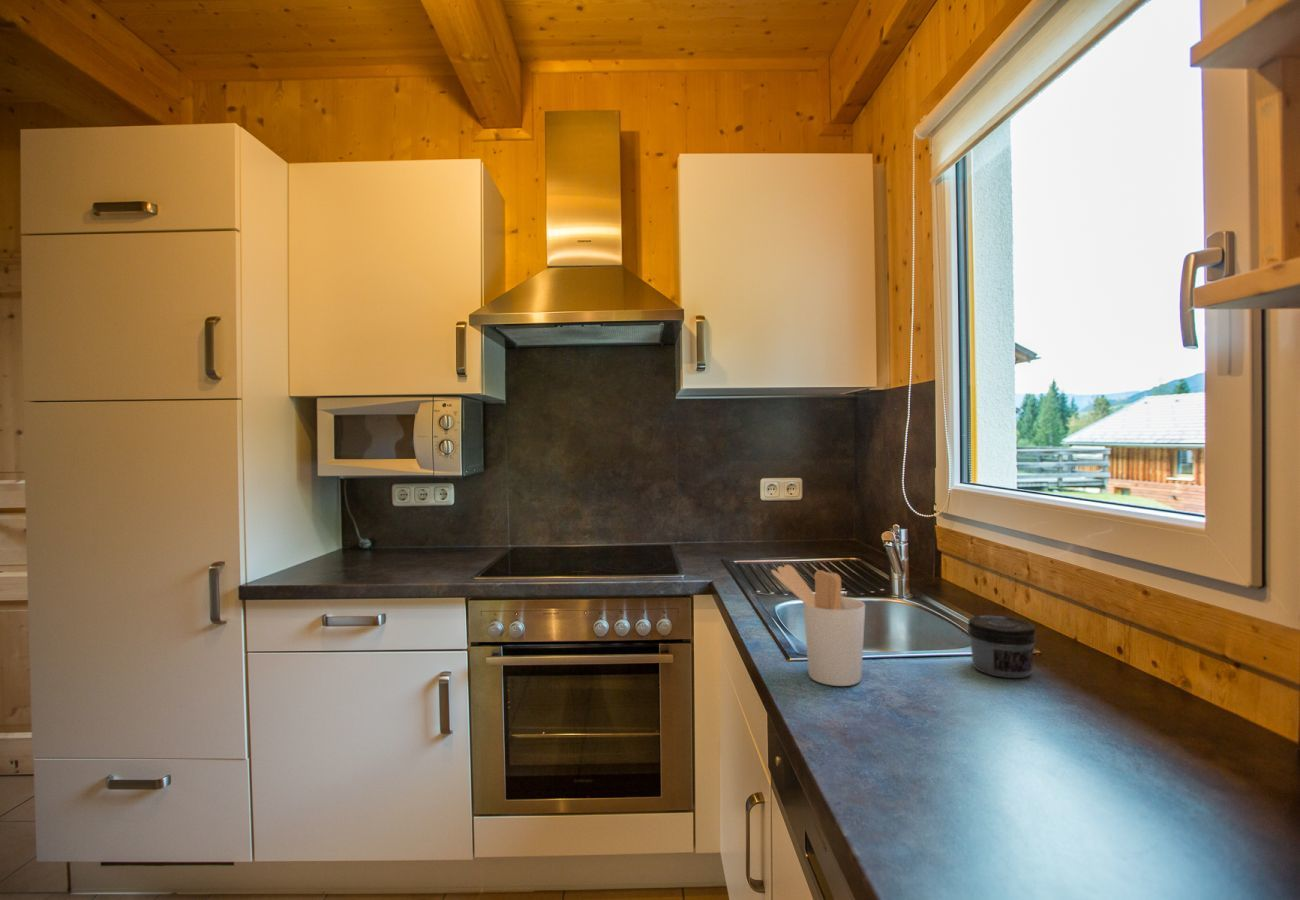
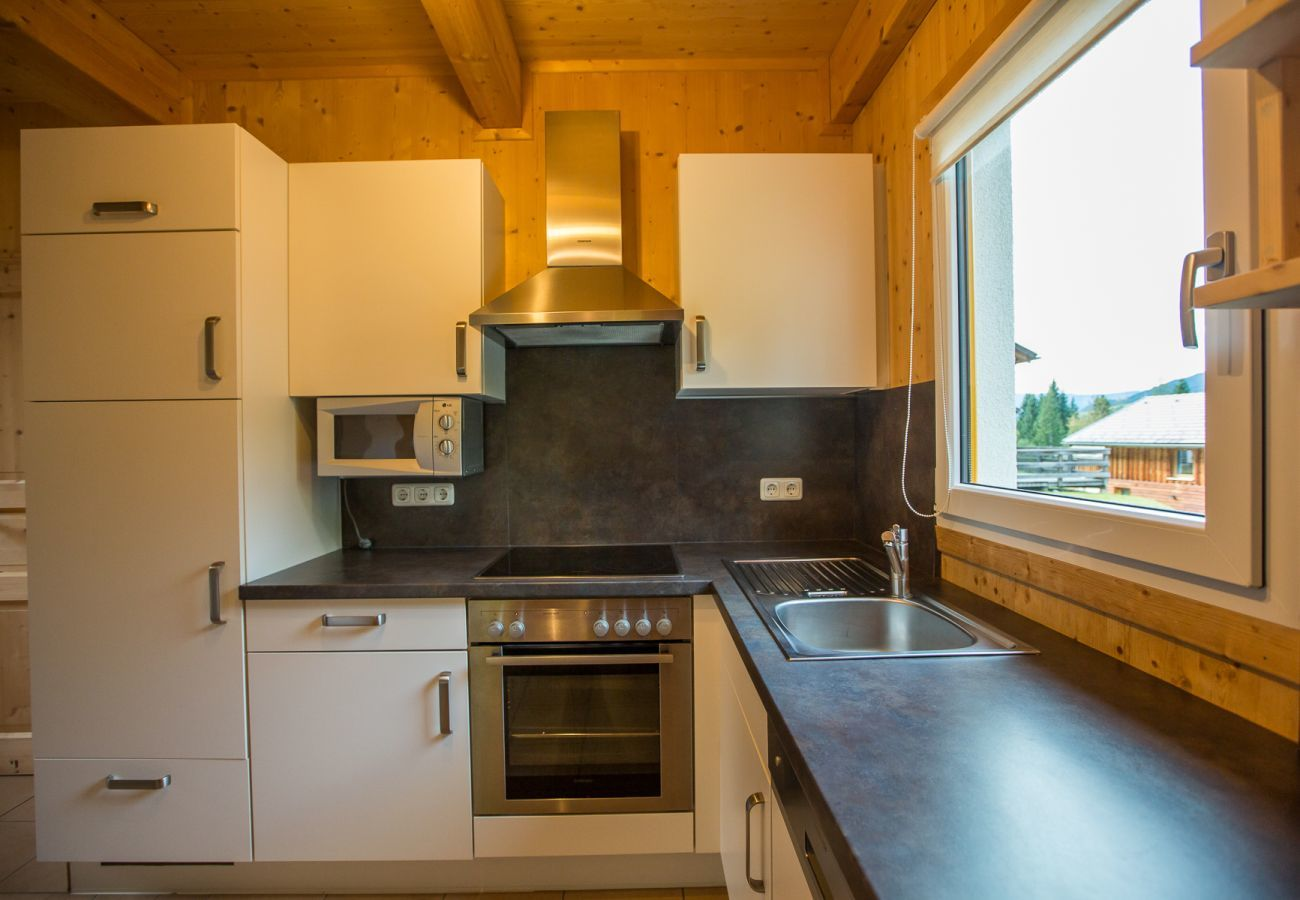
- jar [966,614,1038,679]
- utensil holder [770,564,866,687]
